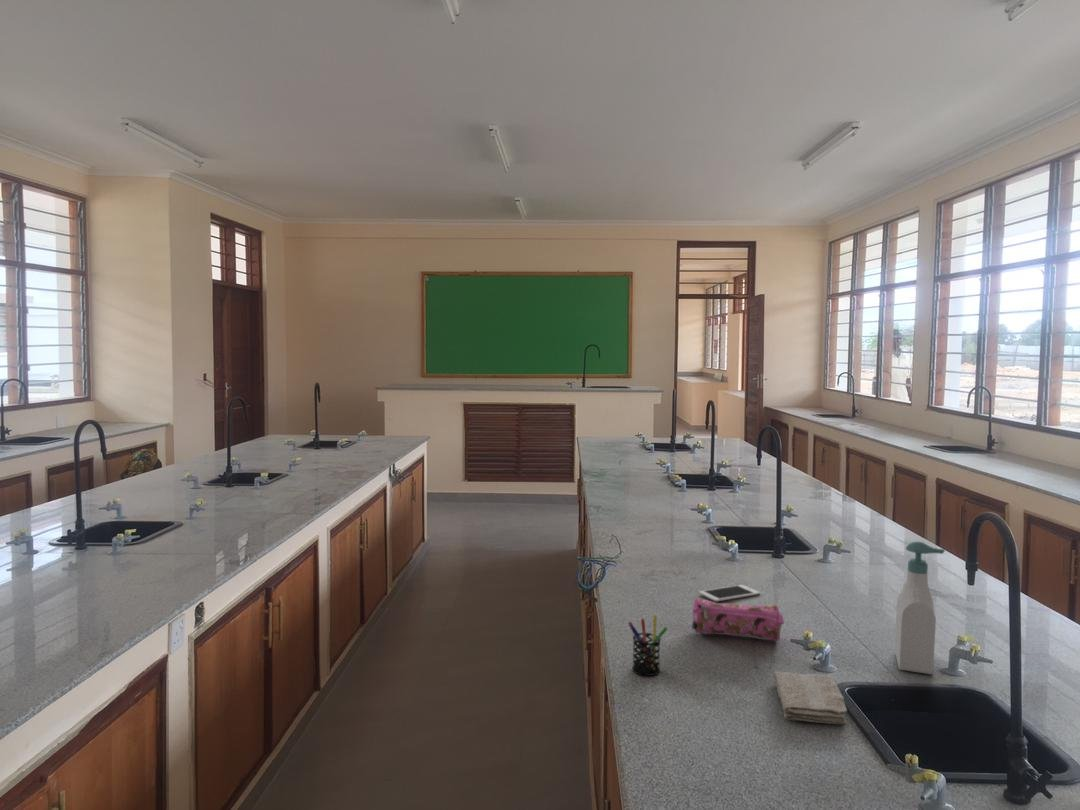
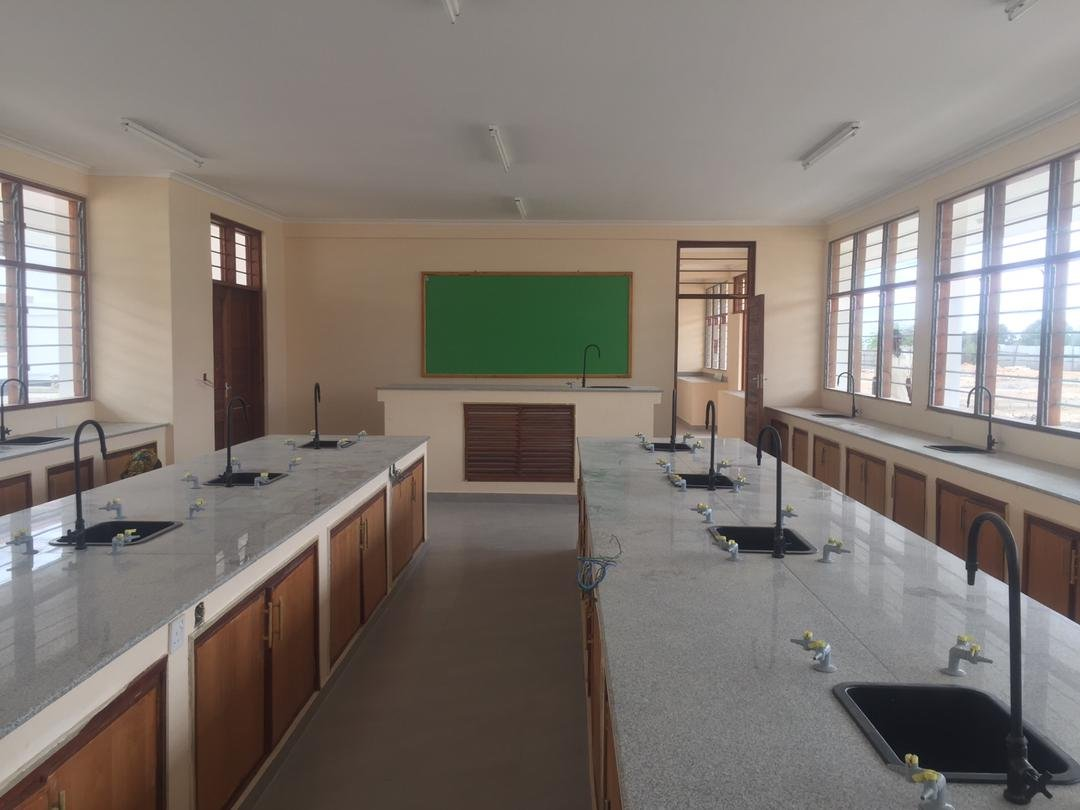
- pencil case [691,596,785,642]
- washcloth [772,671,848,725]
- pen holder [627,614,669,677]
- cell phone [698,584,761,603]
- soap bottle [894,540,946,676]
